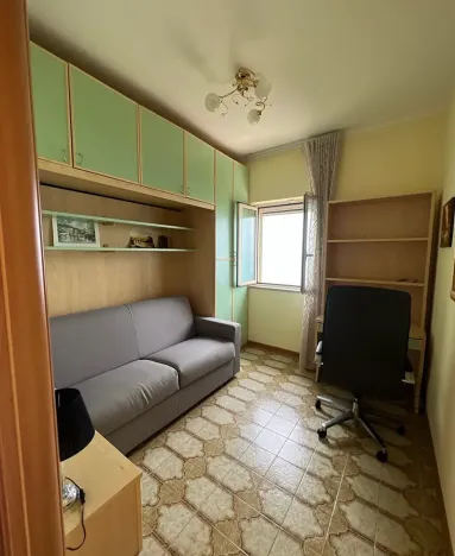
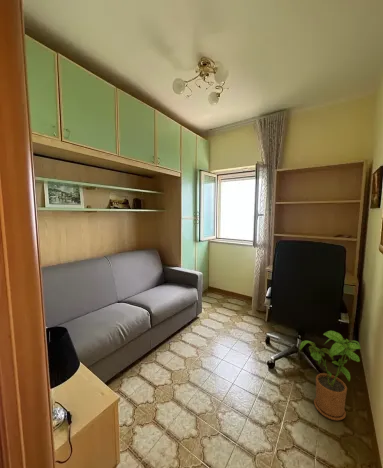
+ house plant [299,330,362,422]
